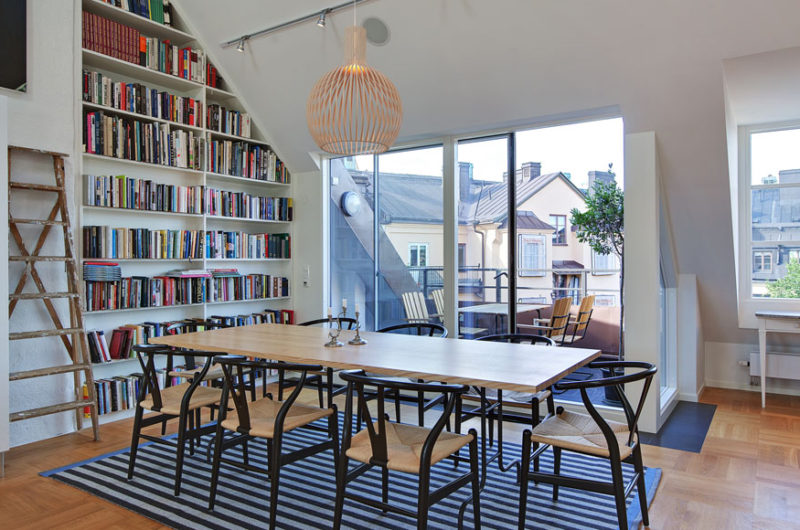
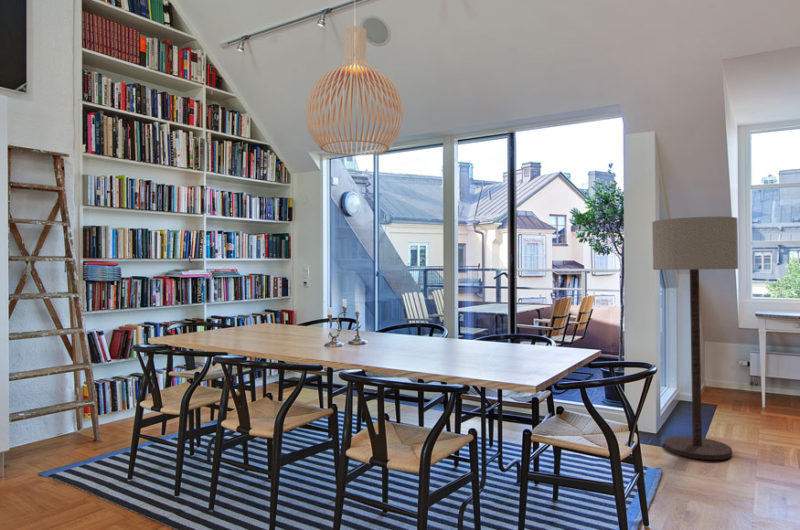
+ floor lamp [651,216,739,461]
